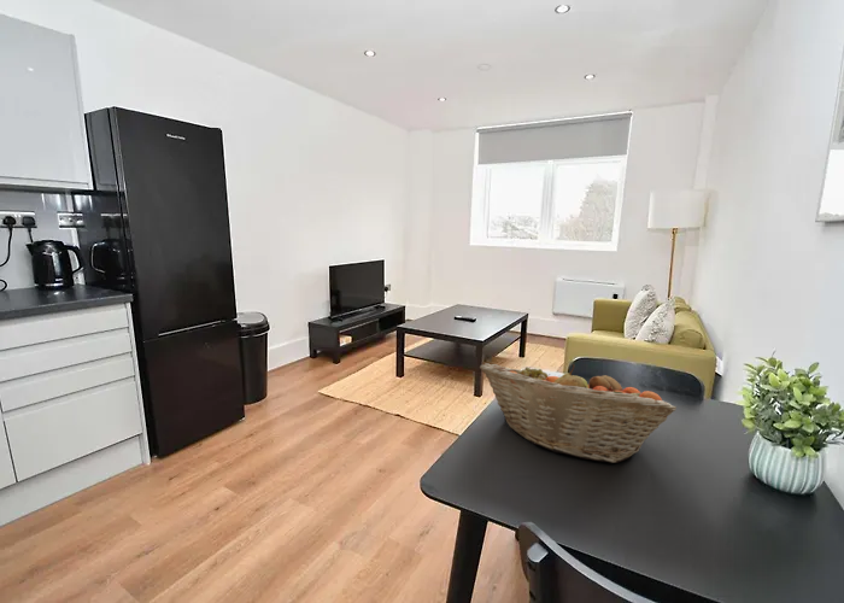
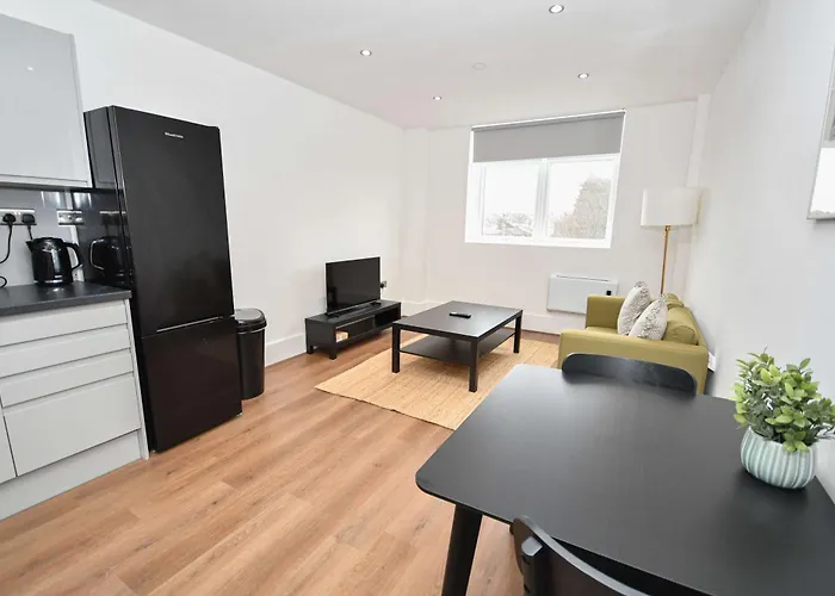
- fruit basket [479,362,678,464]
